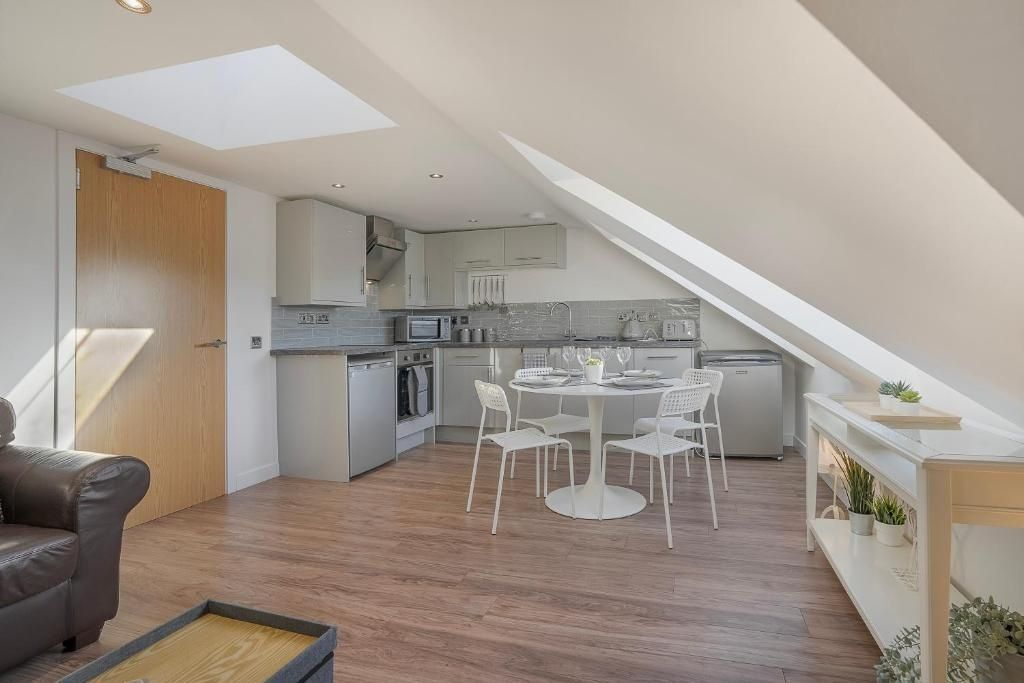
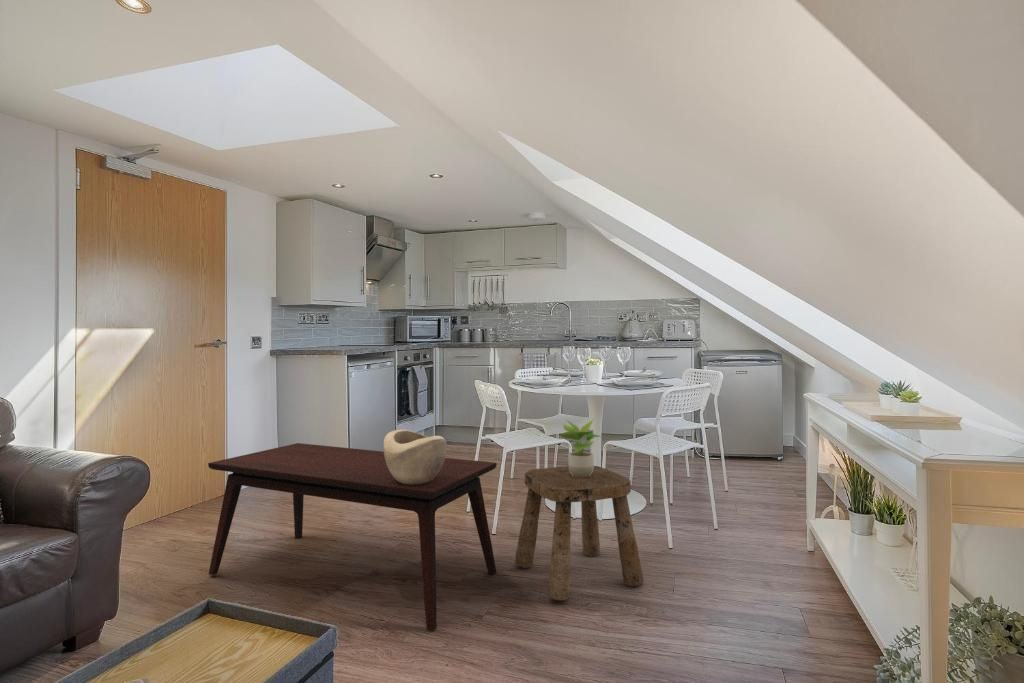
+ potted plant [556,418,602,477]
+ decorative bowl [383,429,448,485]
+ coffee table [207,442,498,632]
+ stool [514,465,644,602]
